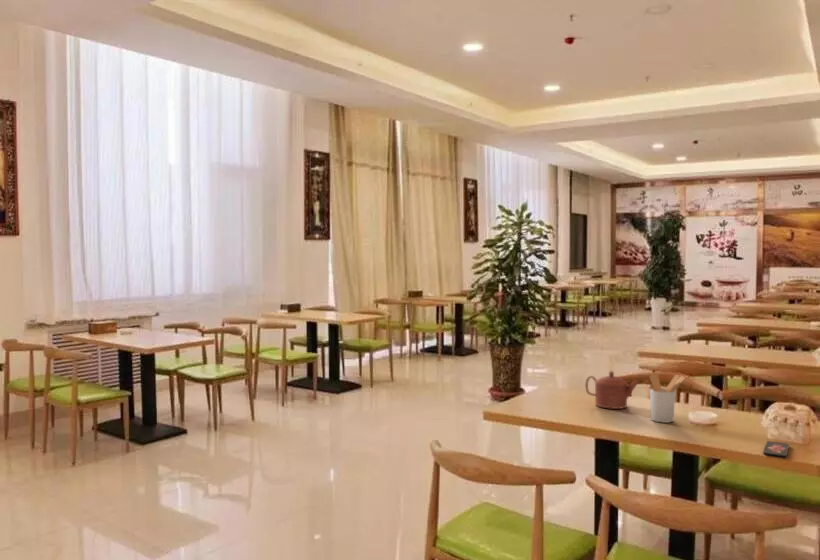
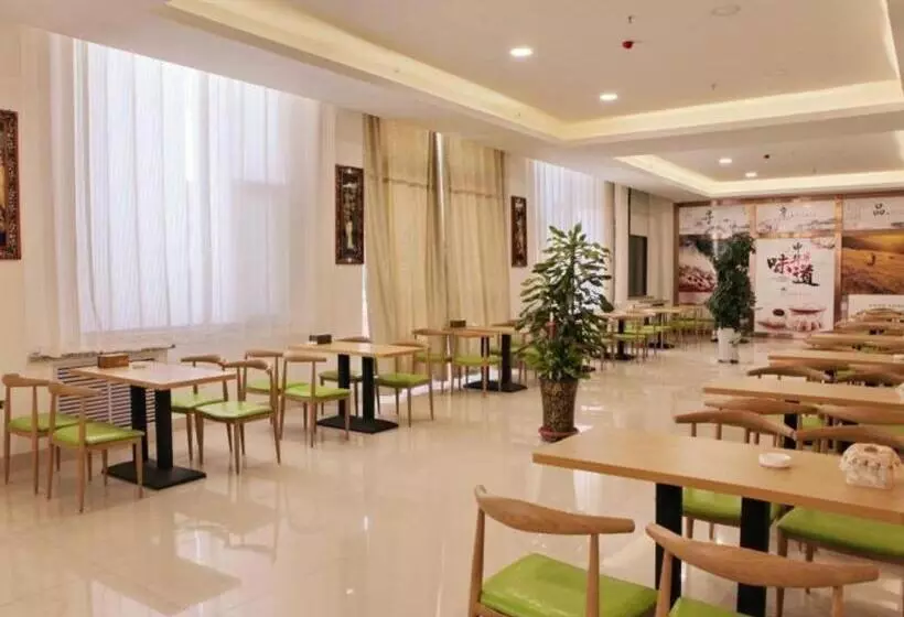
- smartphone [762,440,790,458]
- teapot [584,370,640,410]
- utensil holder [649,372,686,424]
